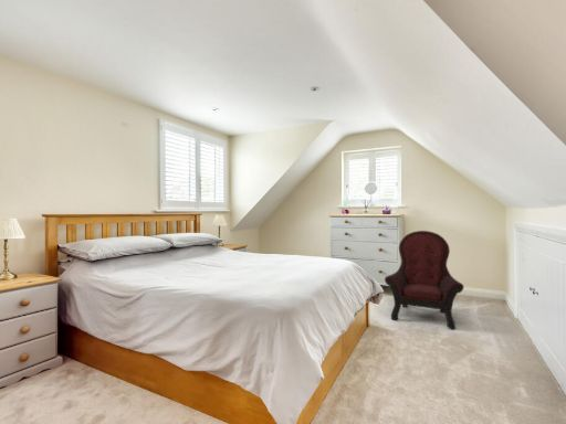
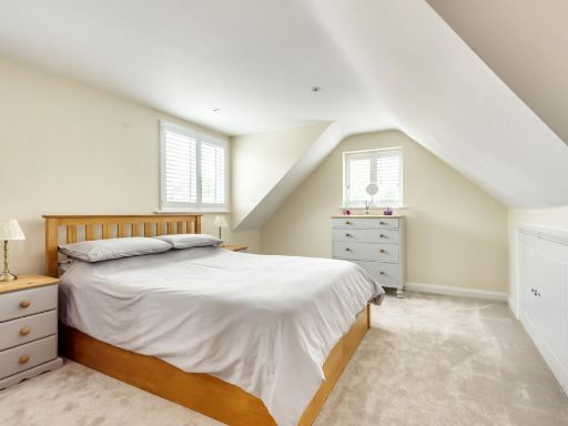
- armchair [384,230,464,330]
